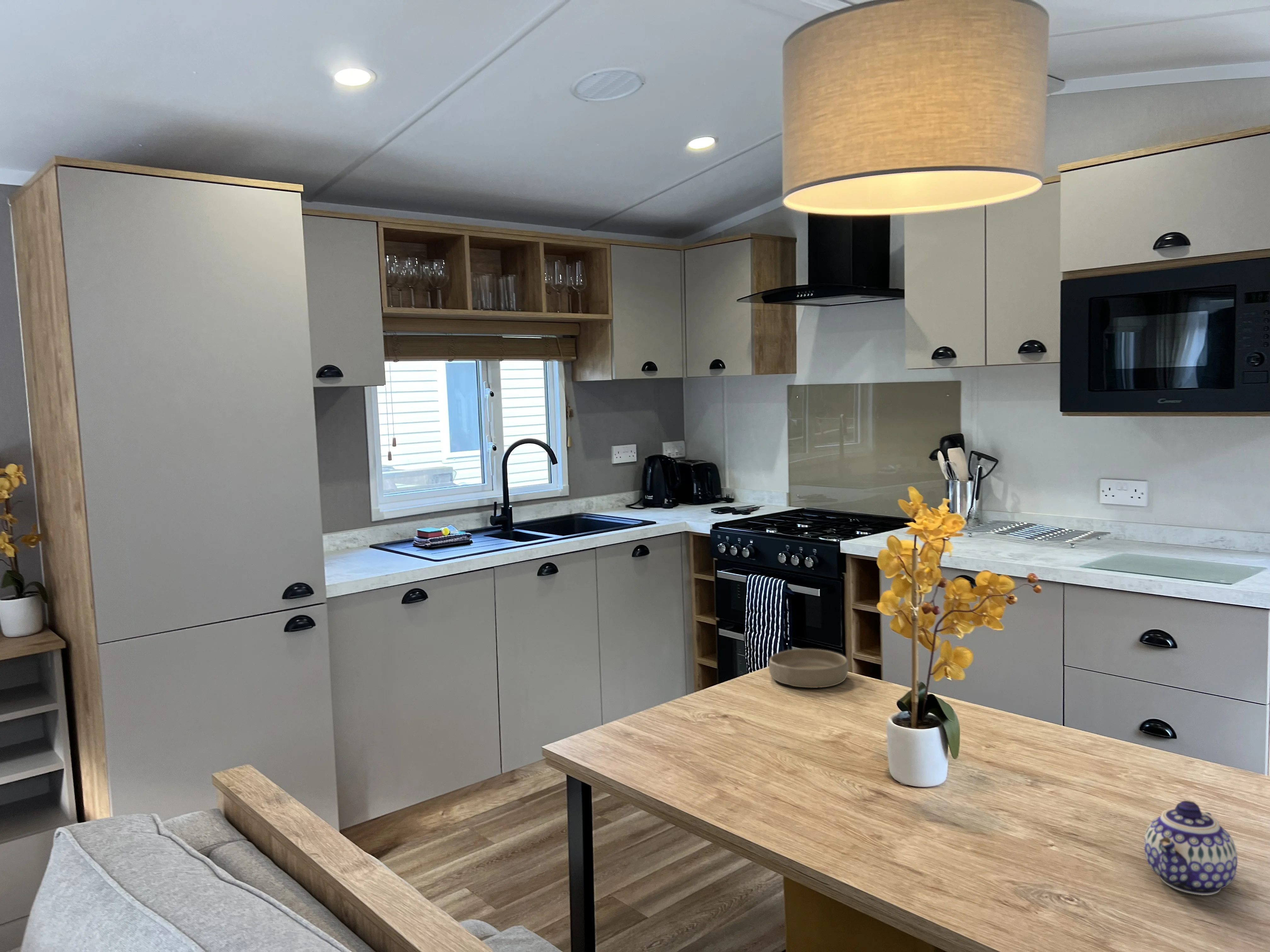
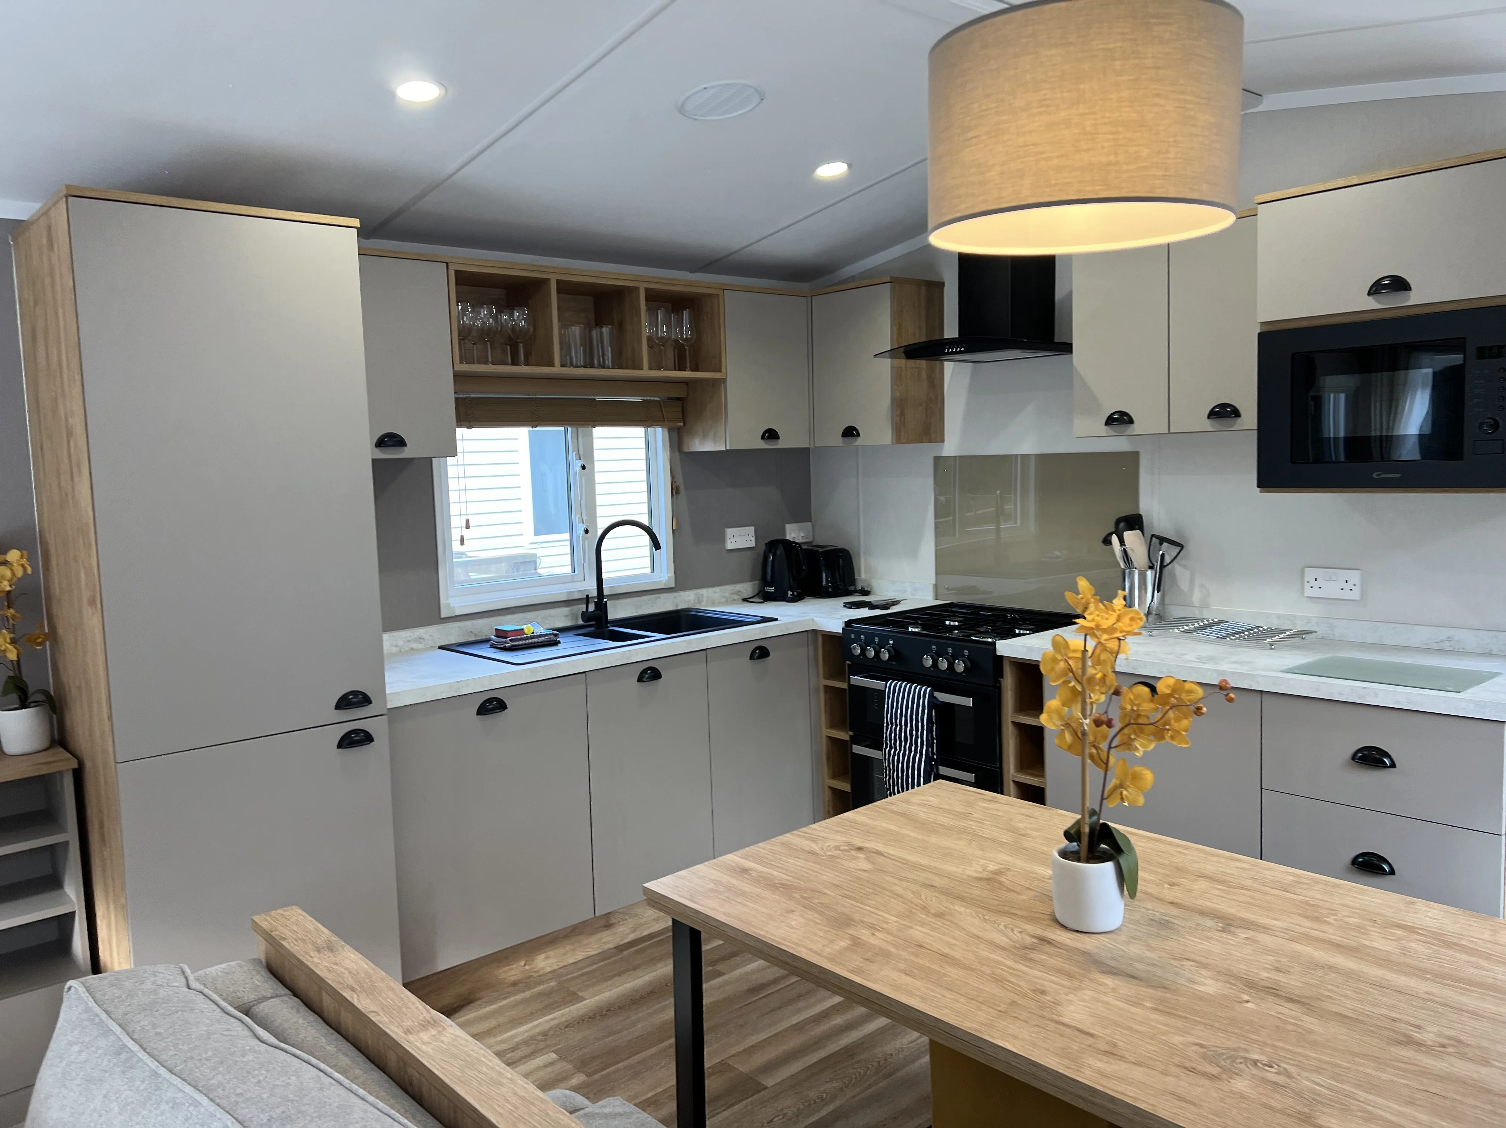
- teapot [1144,800,1238,896]
- bowl [769,649,849,688]
